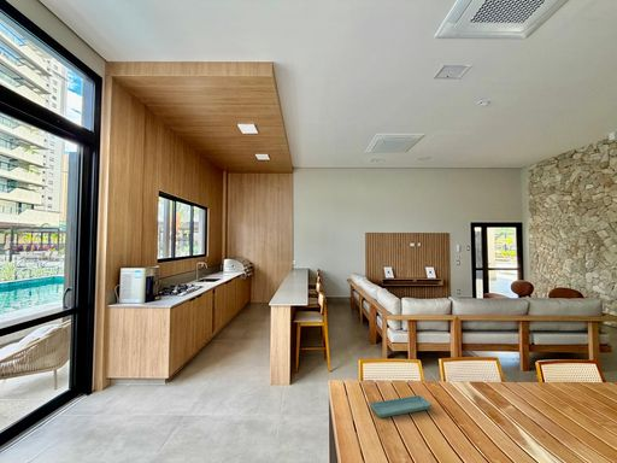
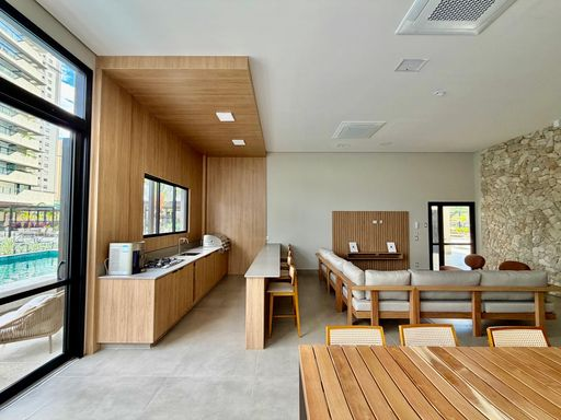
- saucer [369,394,433,418]
